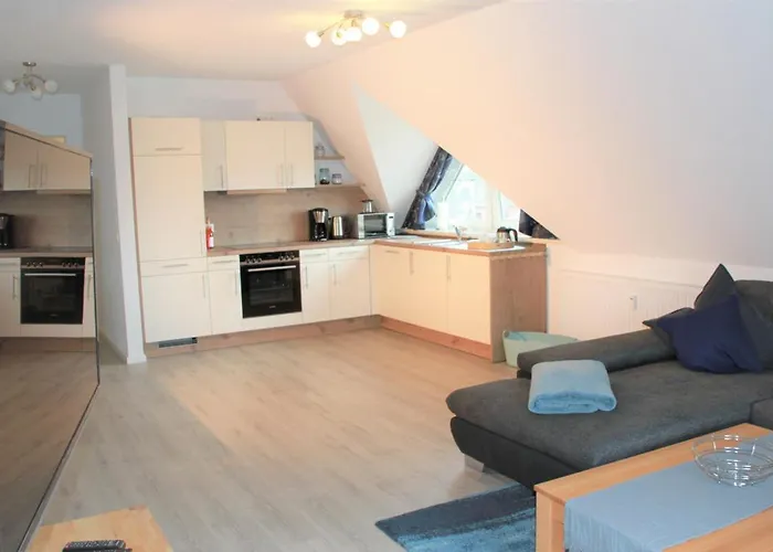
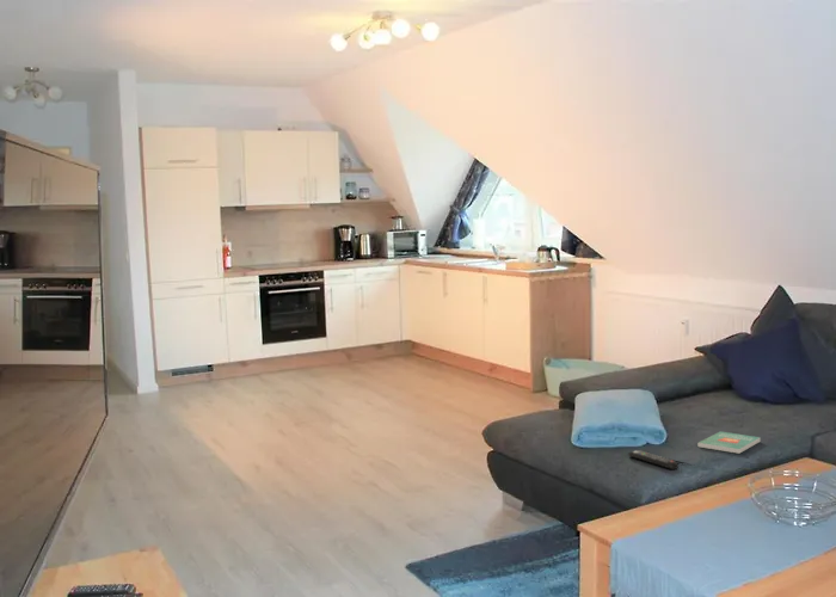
+ book [696,431,761,455]
+ remote control [627,449,680,470]
